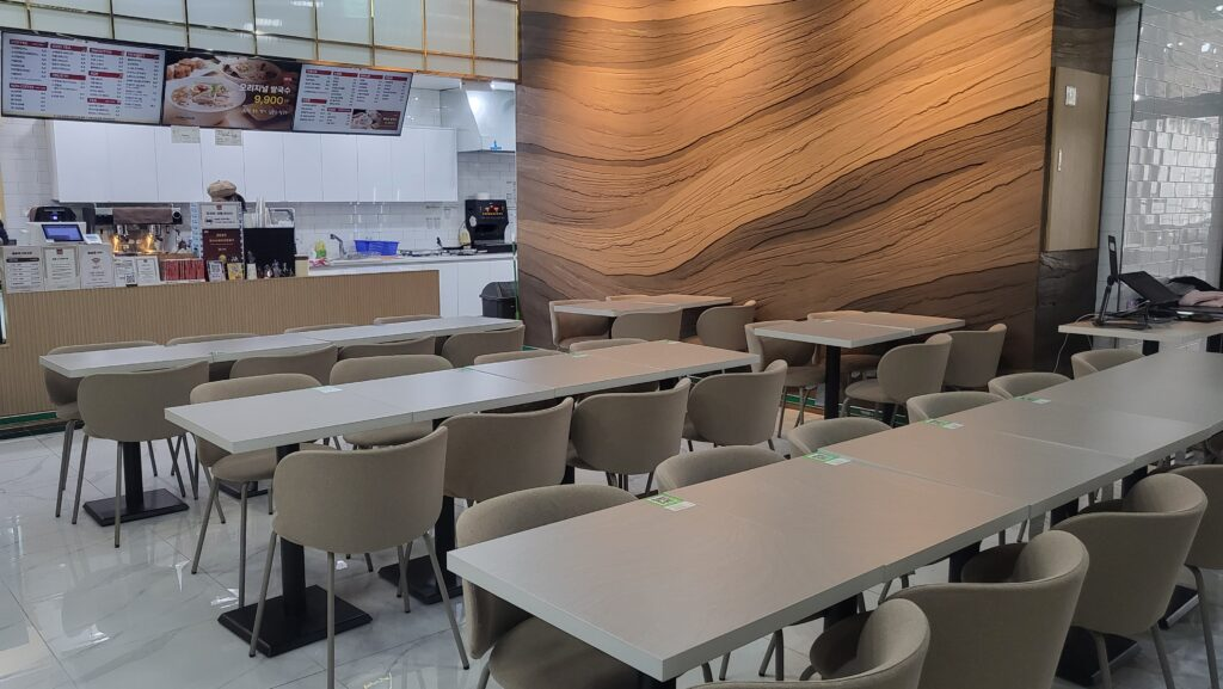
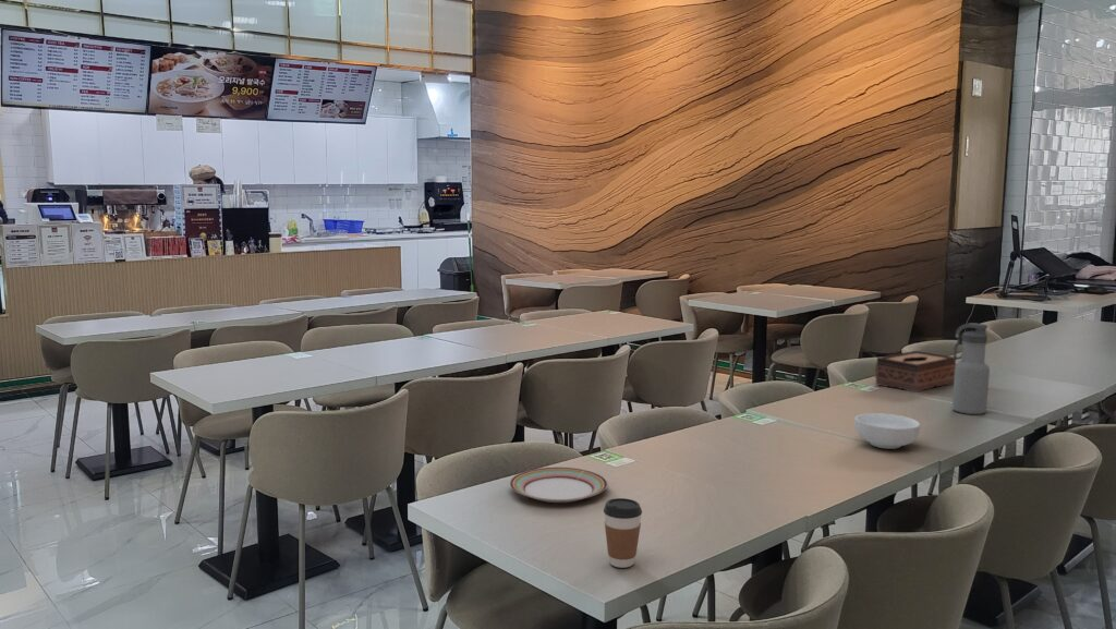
+ water bottle [951,322,991,415]
+ tissue box [874,350,957,394]
+ plate [509,467,608,504]
+ cereal bowl [853,412,921,450]
+ coffee cup [603,497,643,569]
